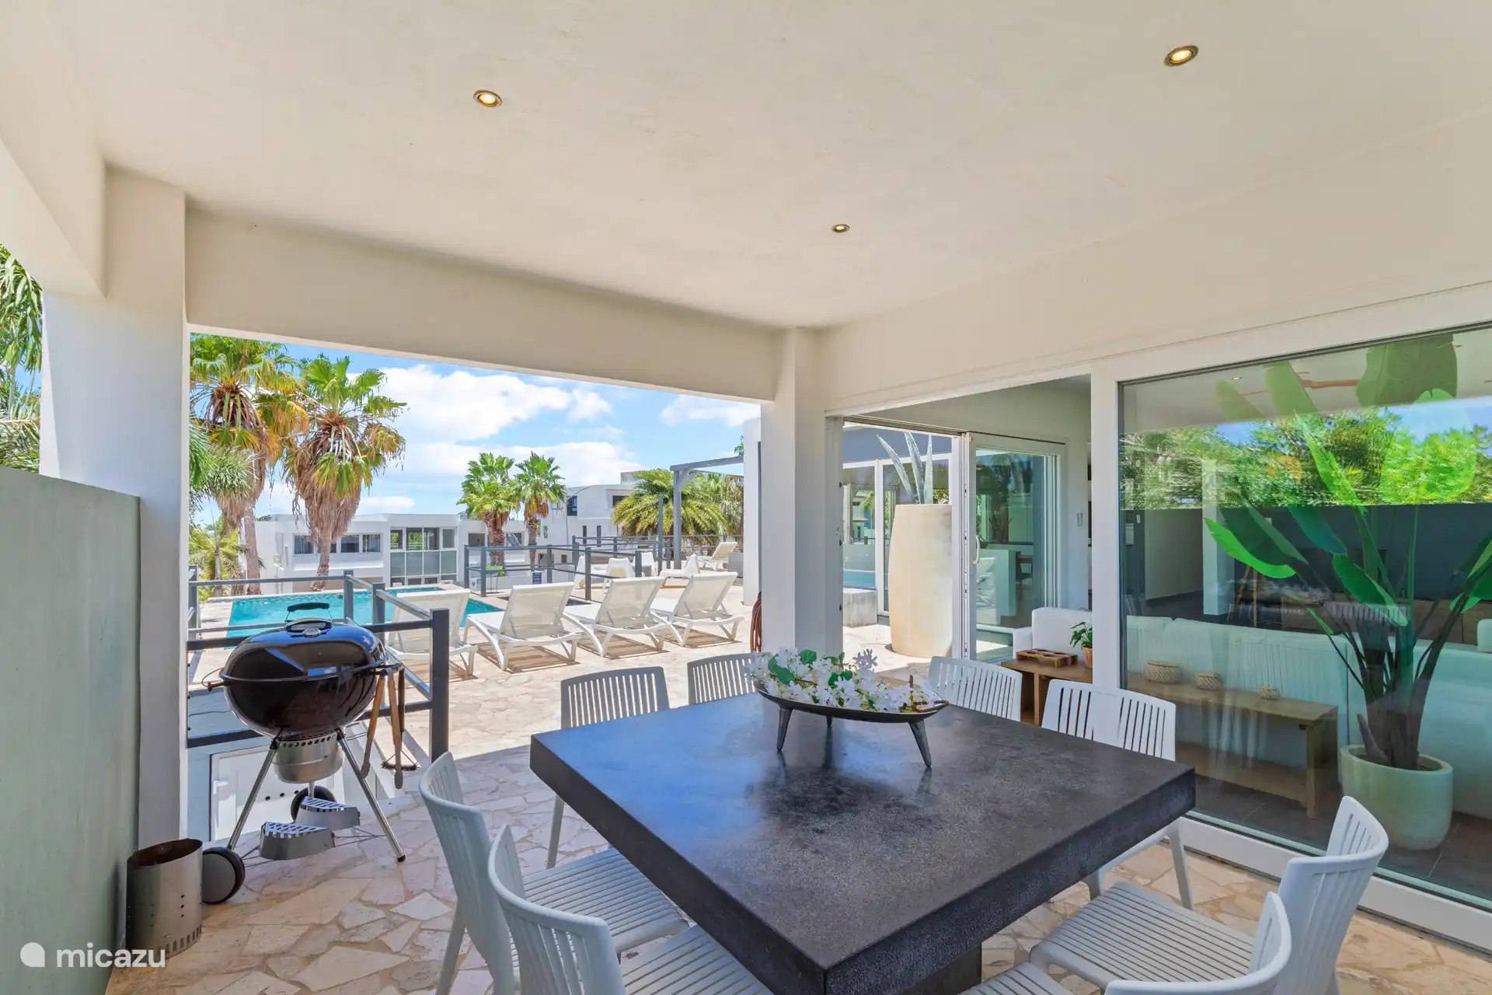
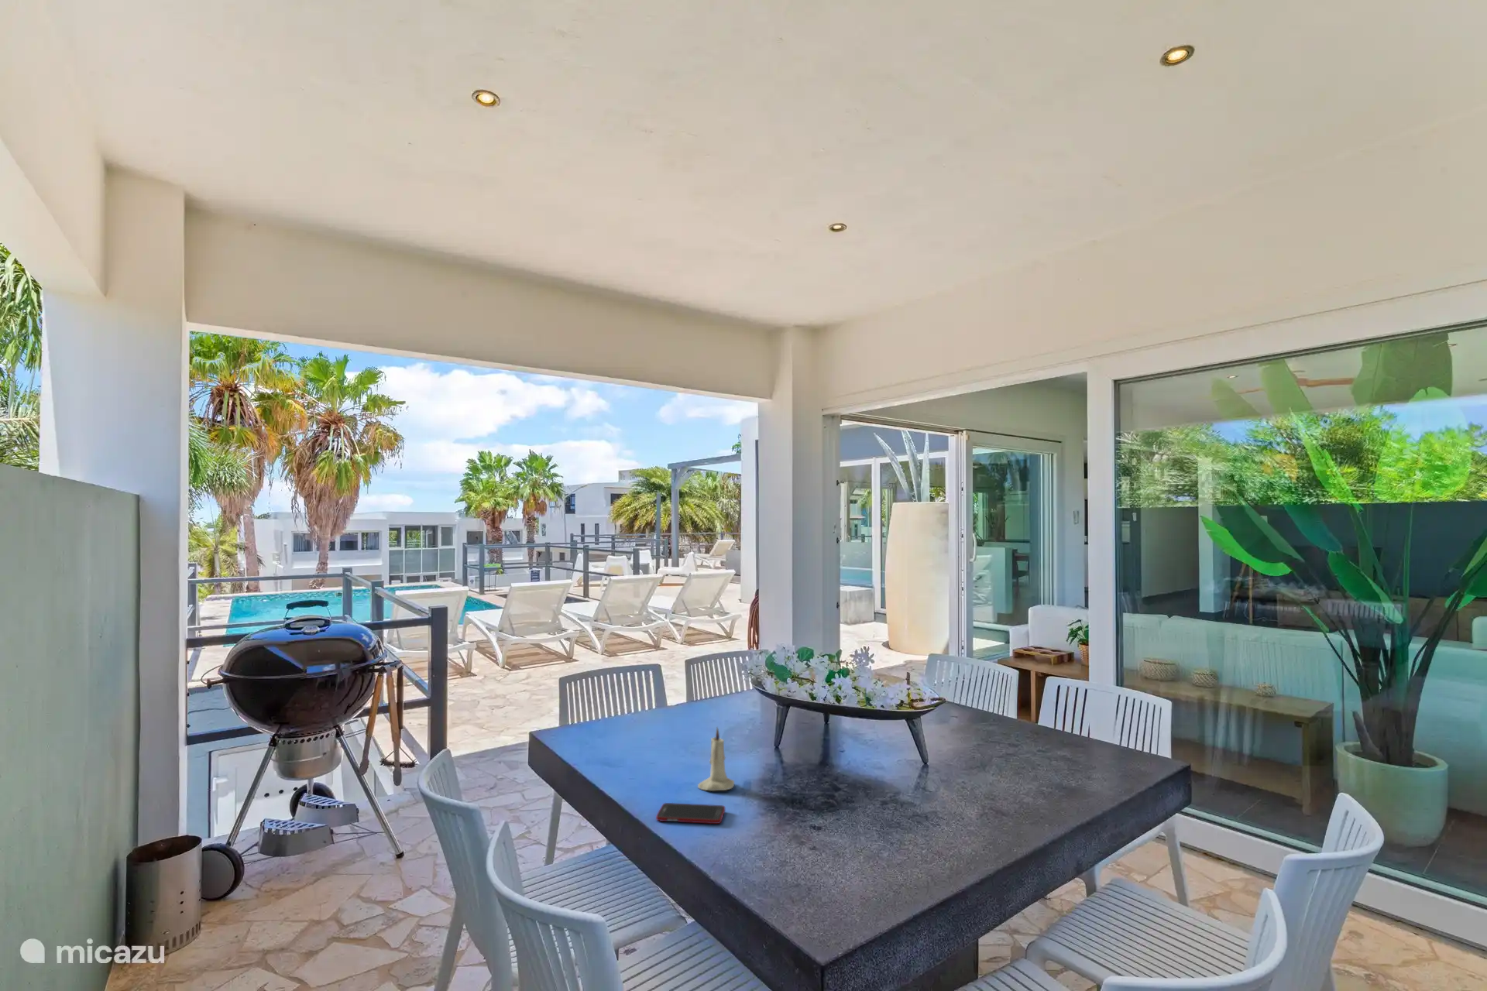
+ candle [697,727,735,791]
+ cell phone [655,802,726,824]
